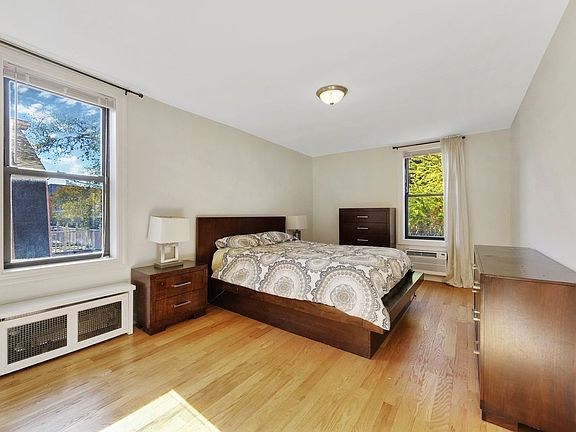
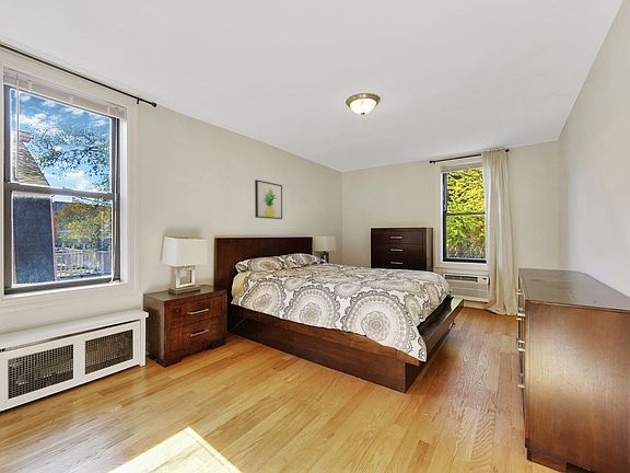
+ wall art [254,178,283,220]
